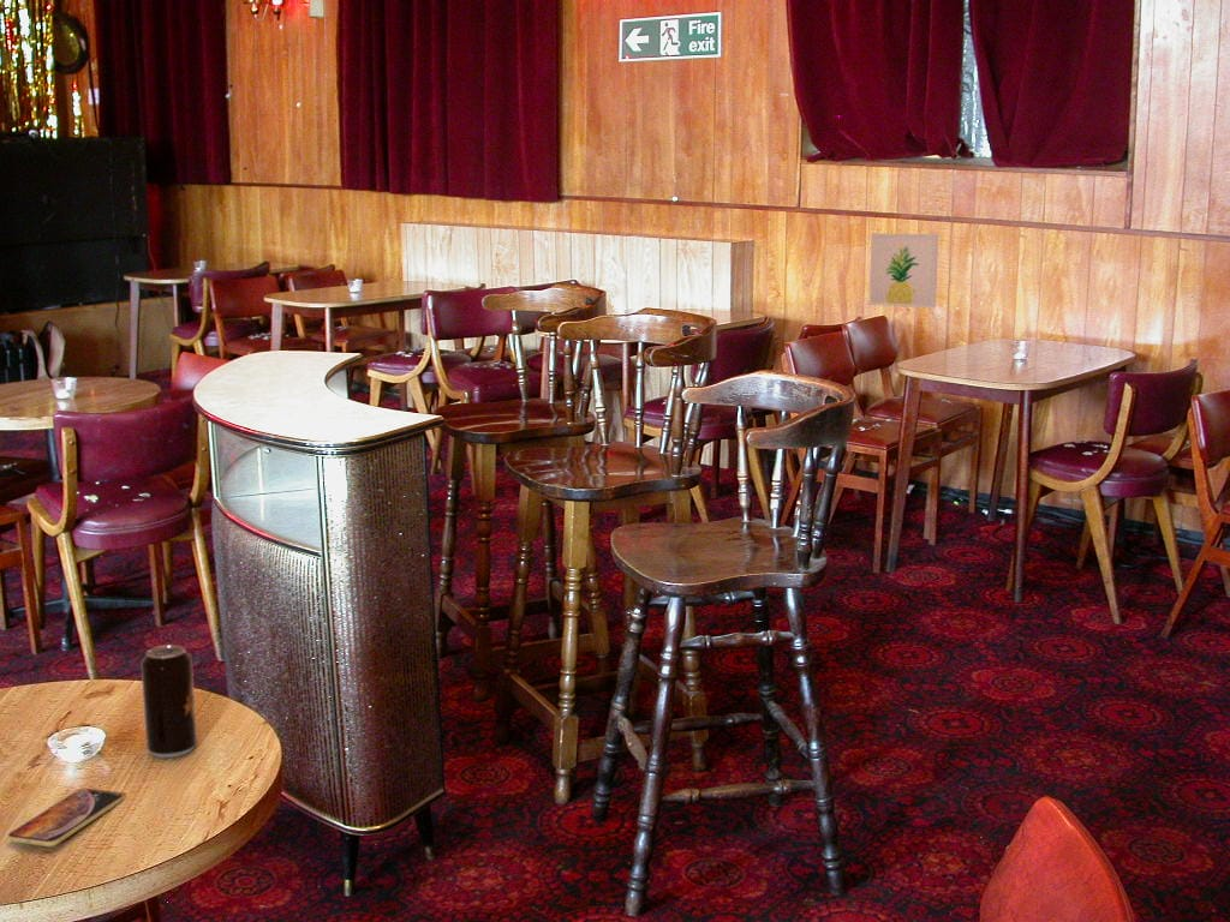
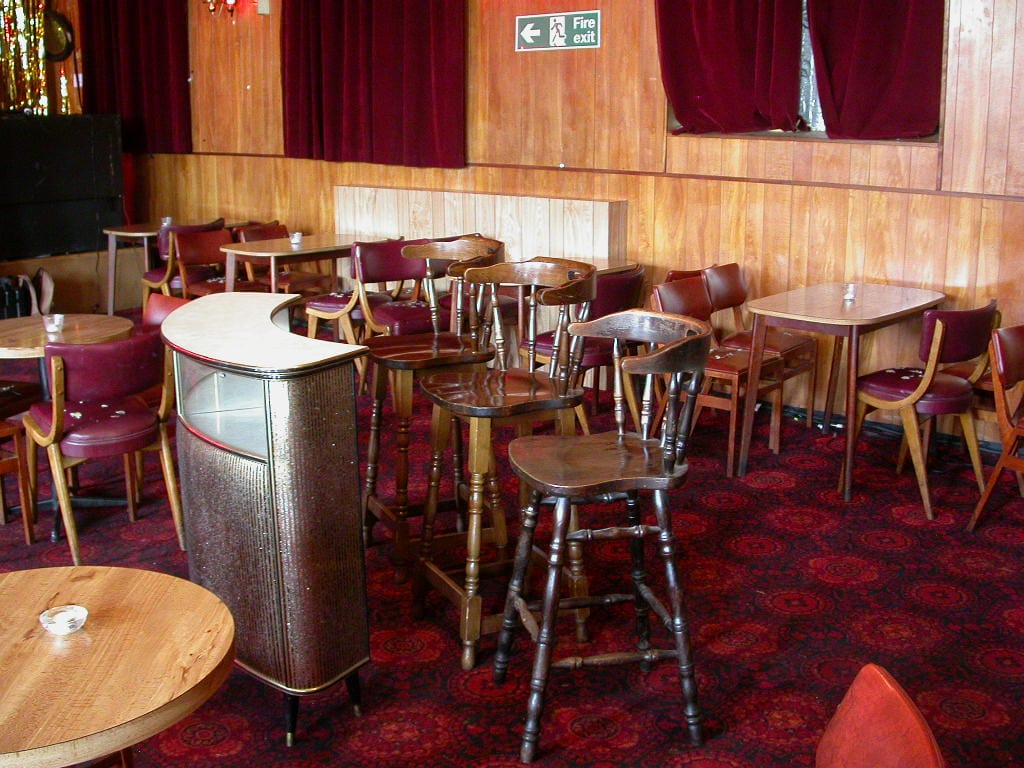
- beverage can [139,643,198,759]
- smartphone [6,788,125,848]
- wall art [868,232,939,310]
